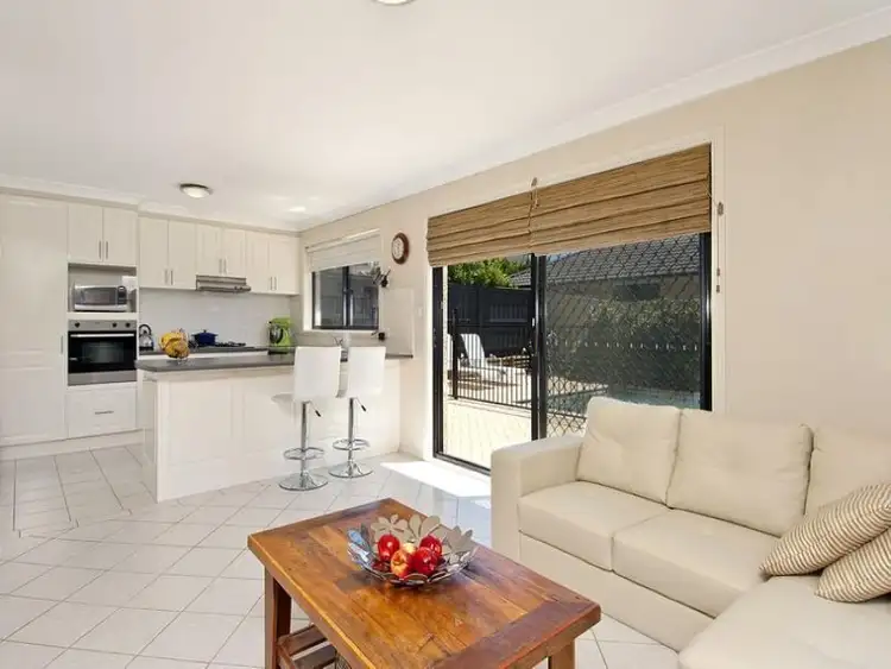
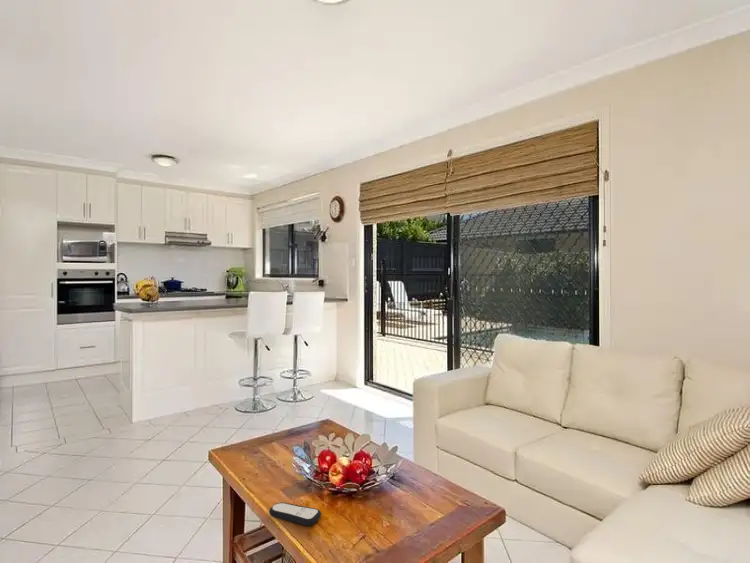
+ remote control [268,501,322,527]
